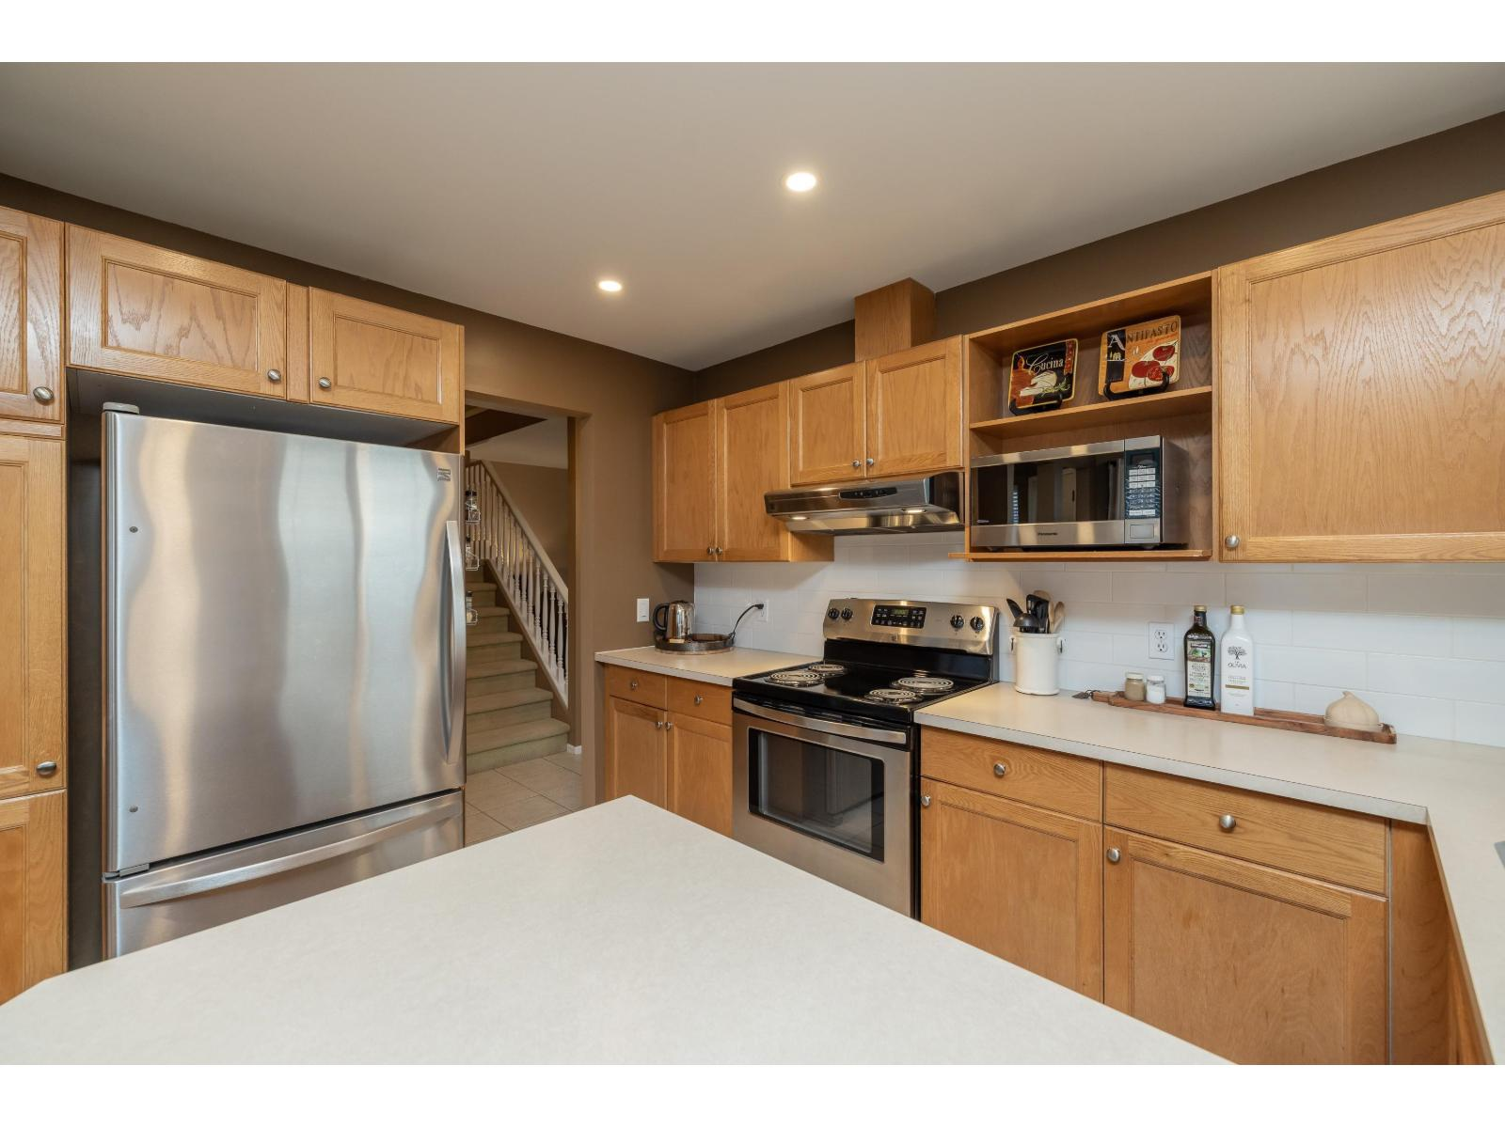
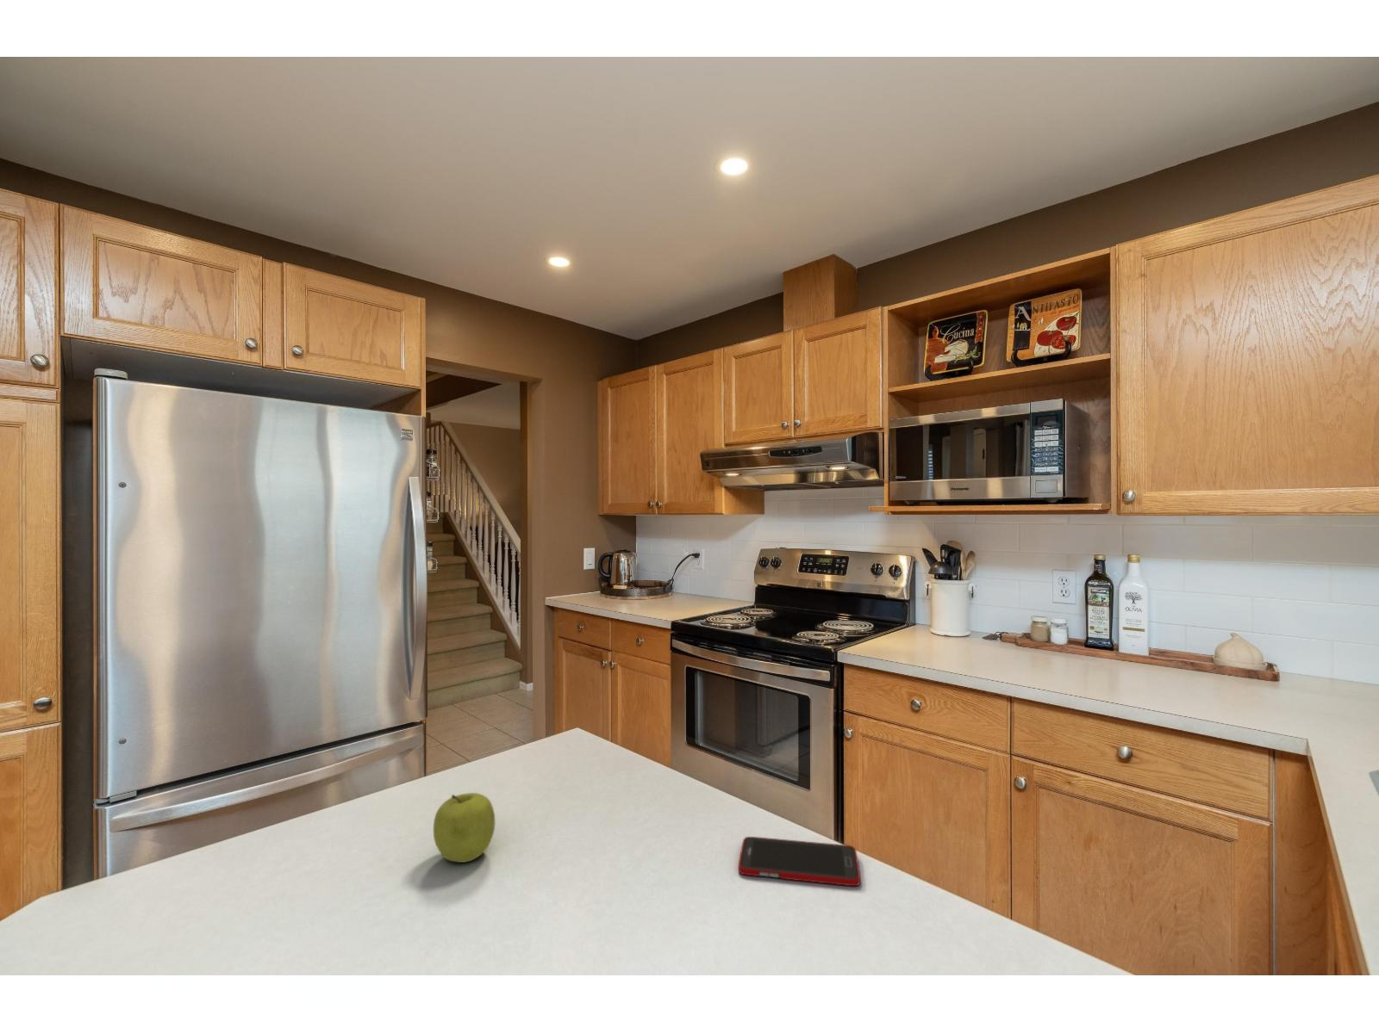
+ fruit [432,792,496,864]
+ cell phone [737,836,861,887]
